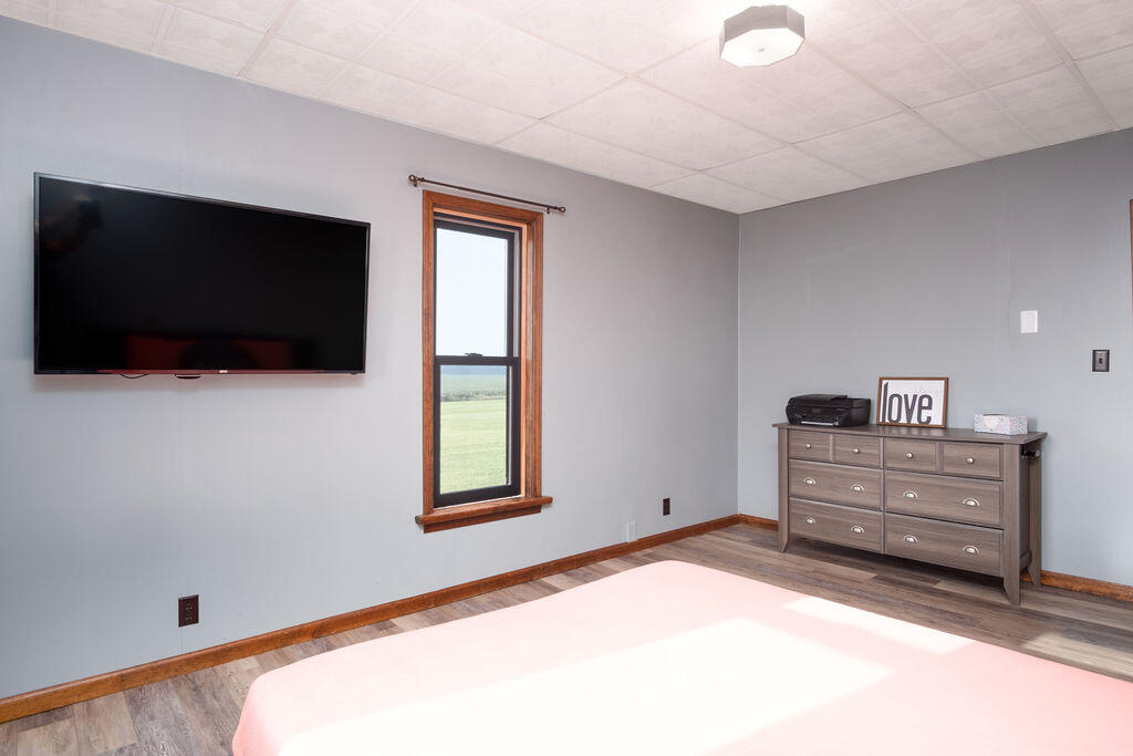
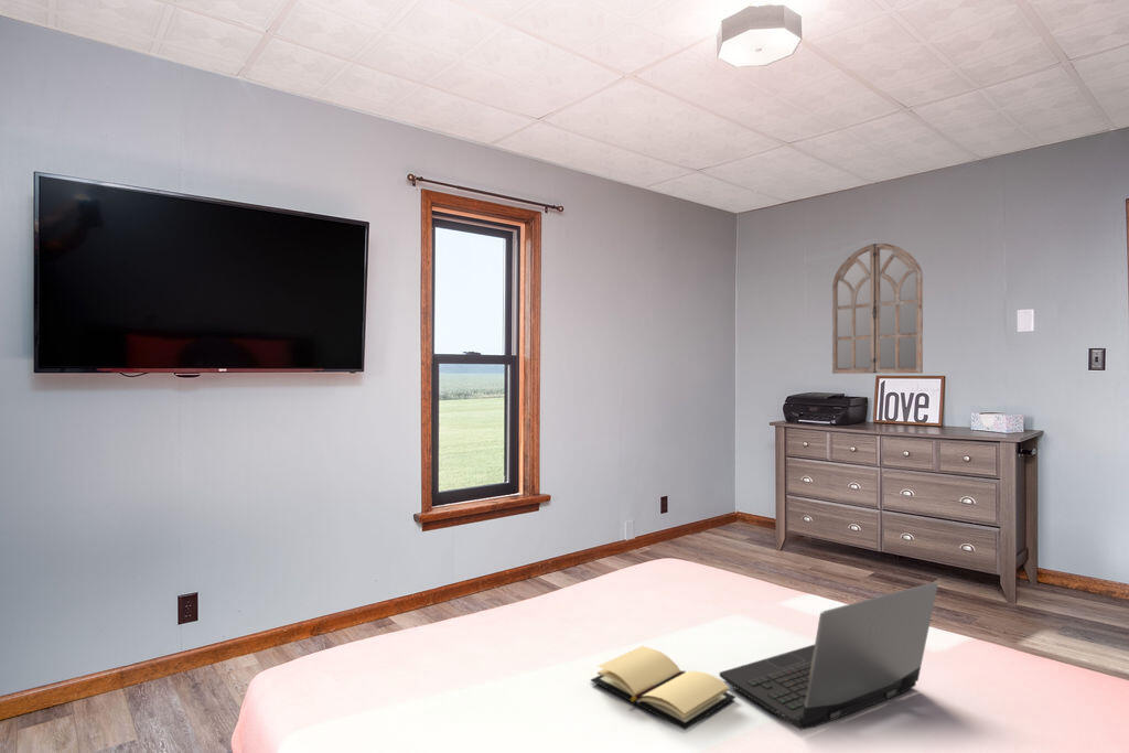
+ laptop computer [718,581,939,731]
+ book [590,645,736,731]
+ home mirror [831,243,924,375]
